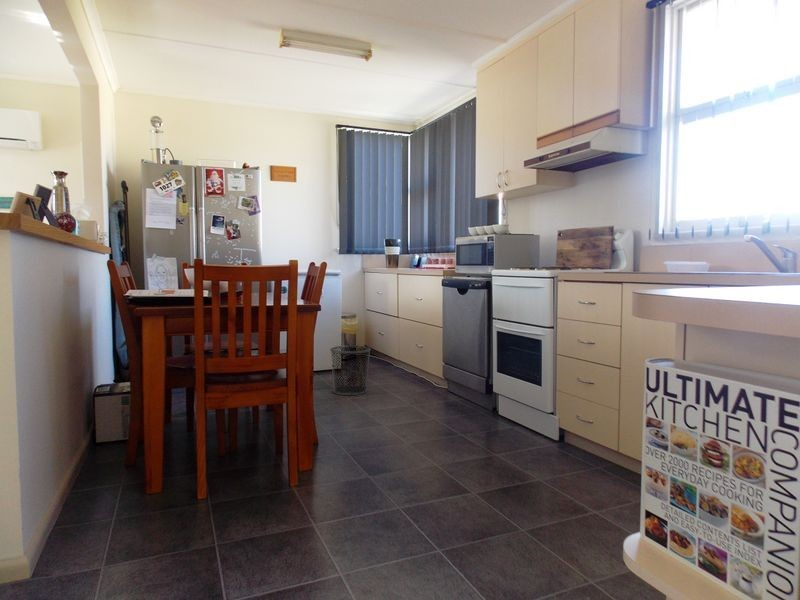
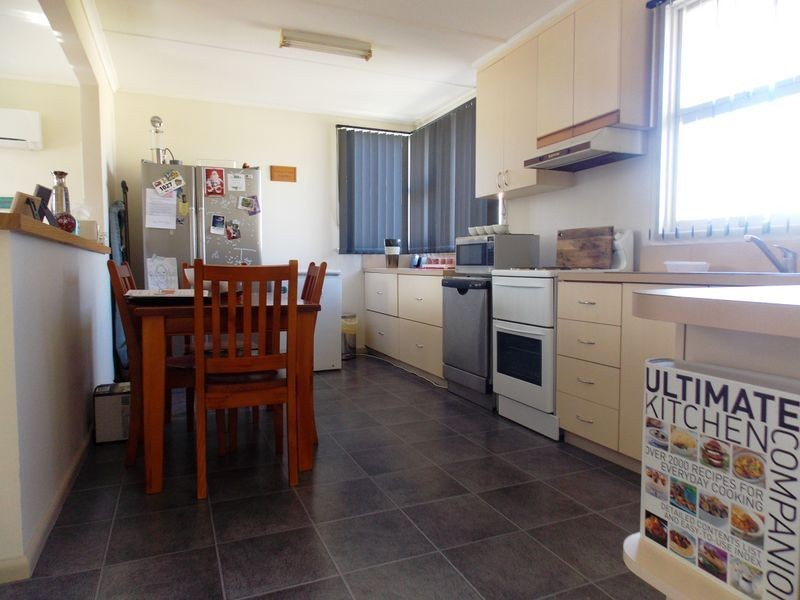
- waste bin [329,344,372,396]
